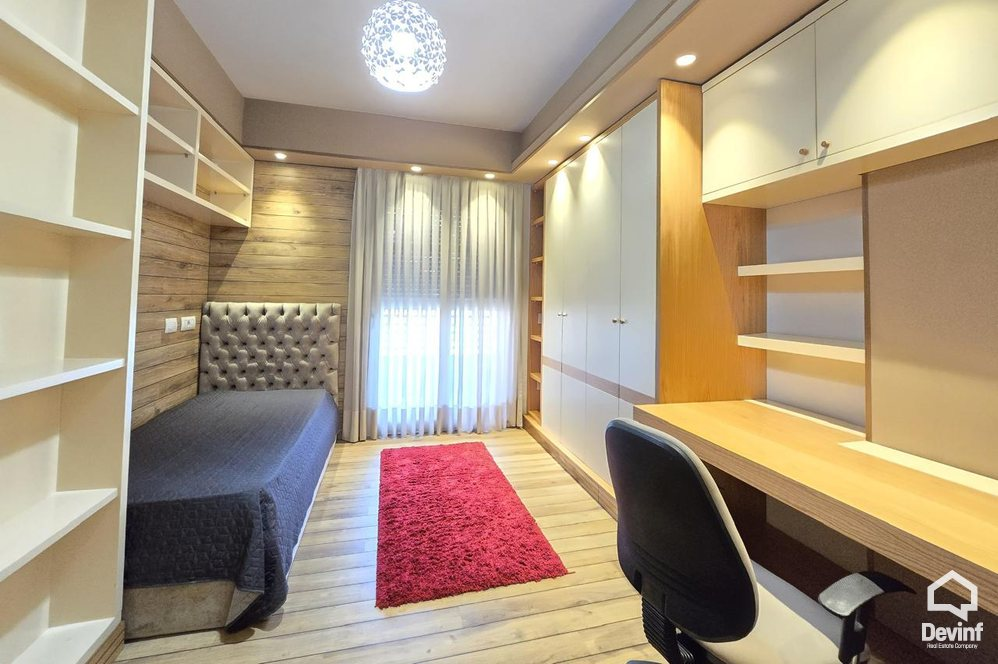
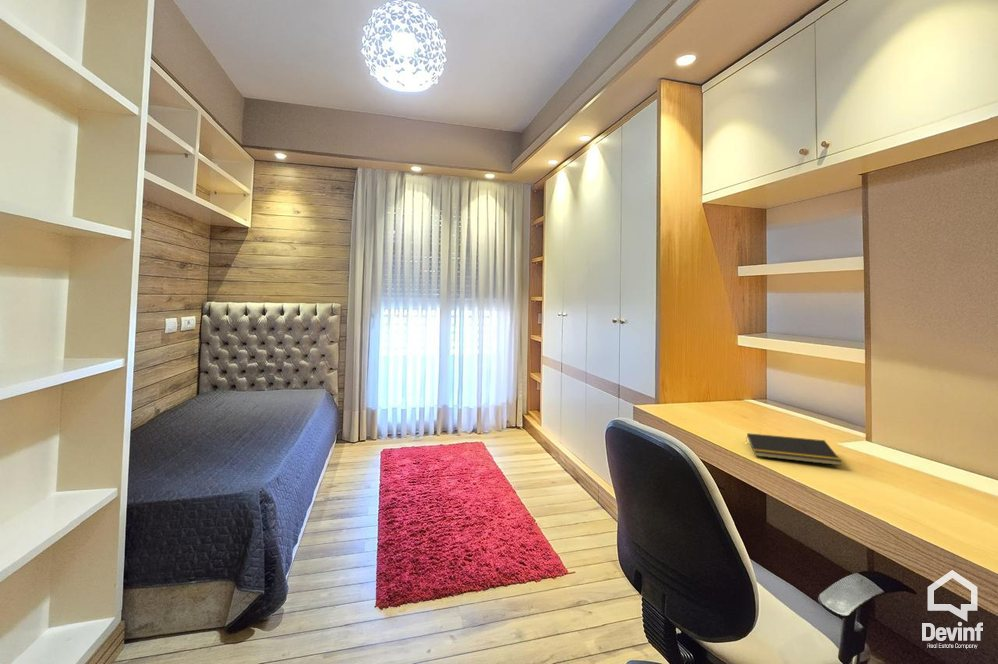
+ notepad [745,432,843,467]
